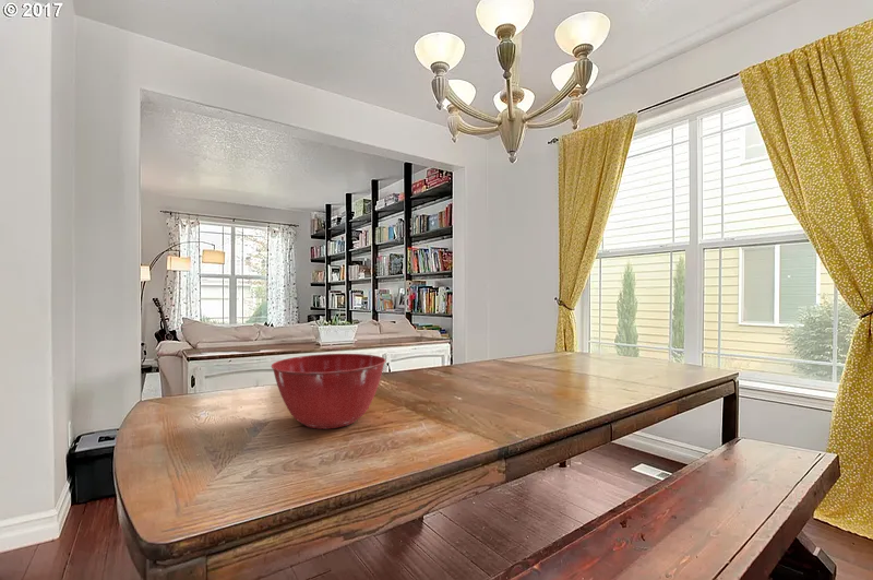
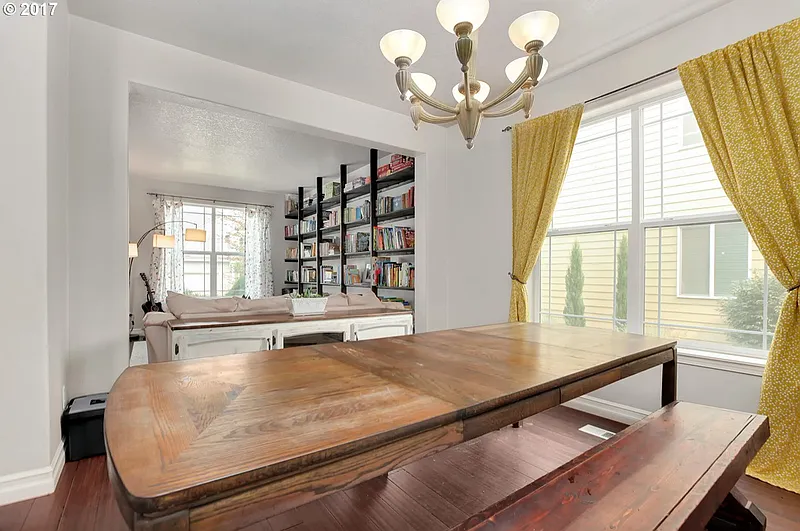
- mixing bowl [271,353,386,430]
